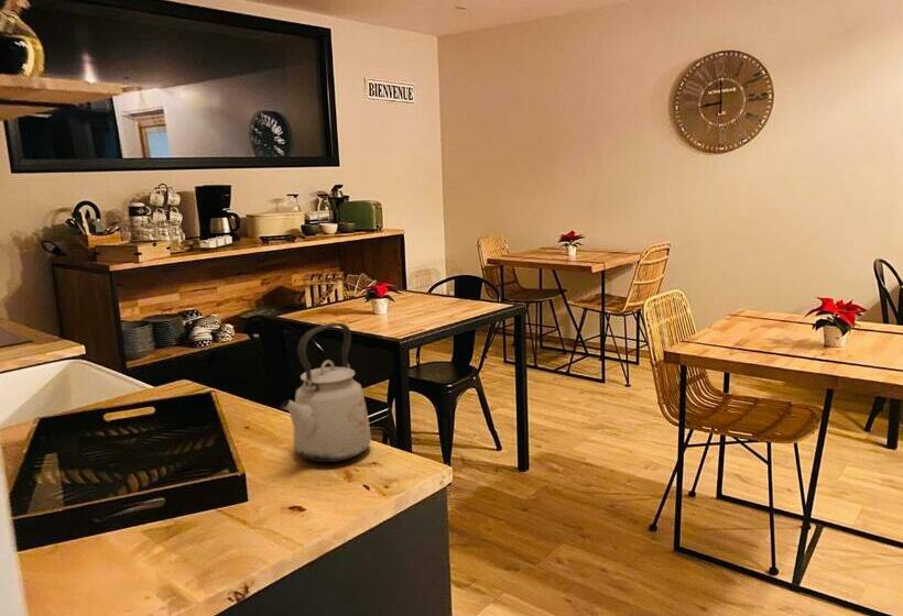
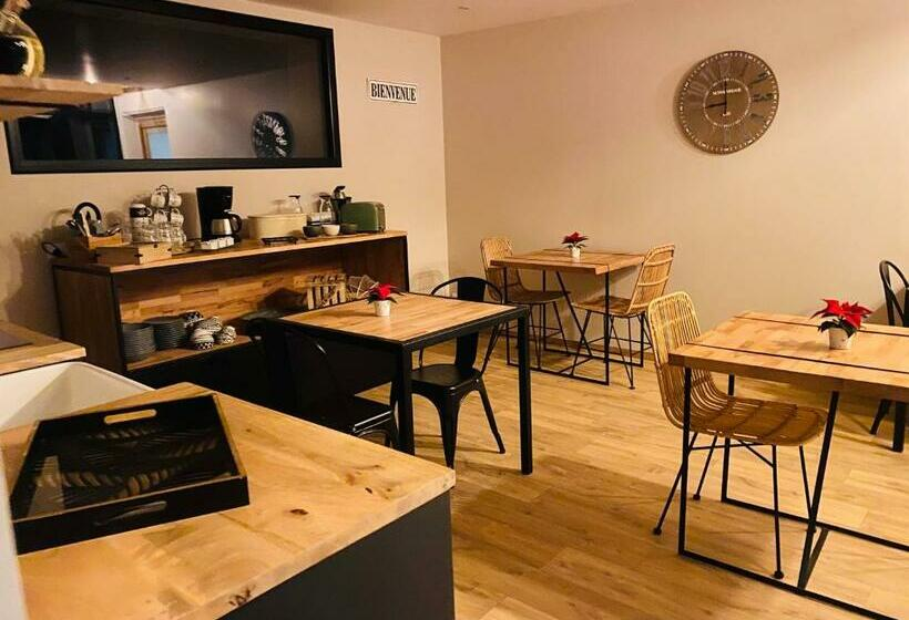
- kettle [280,321,372,463]
